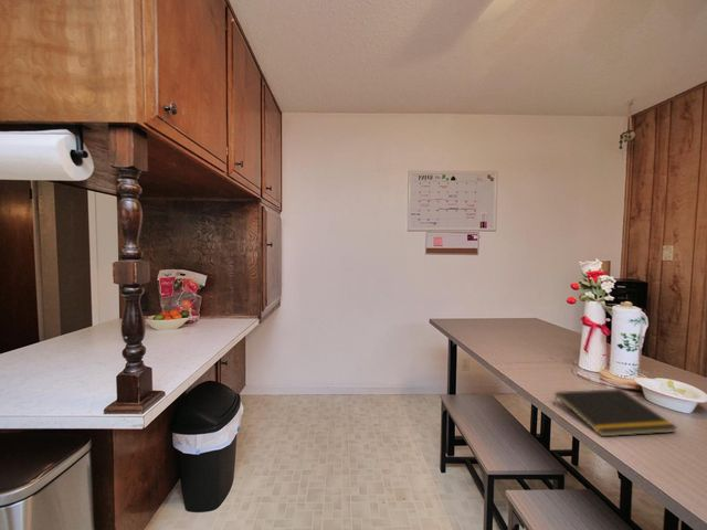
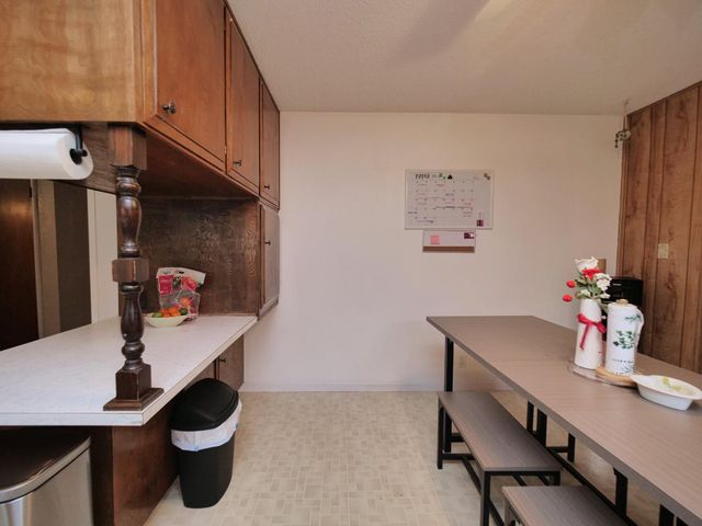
- notepad [552,388,679,437]
